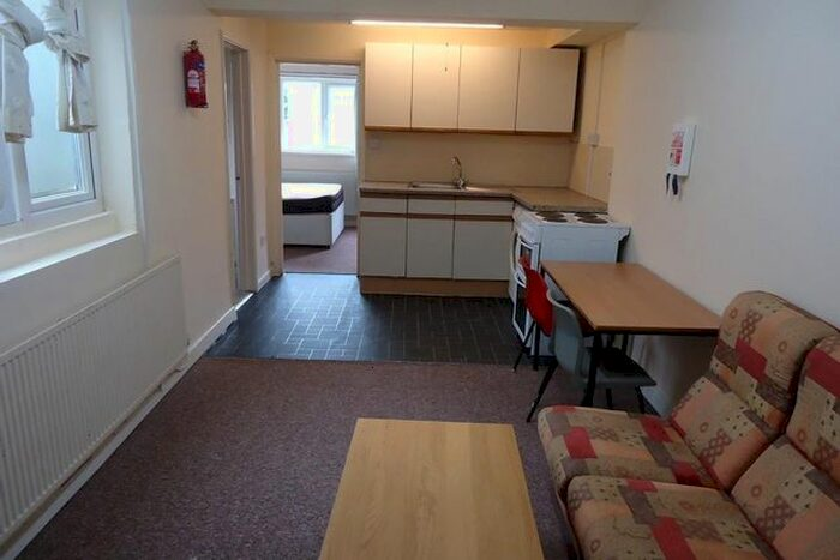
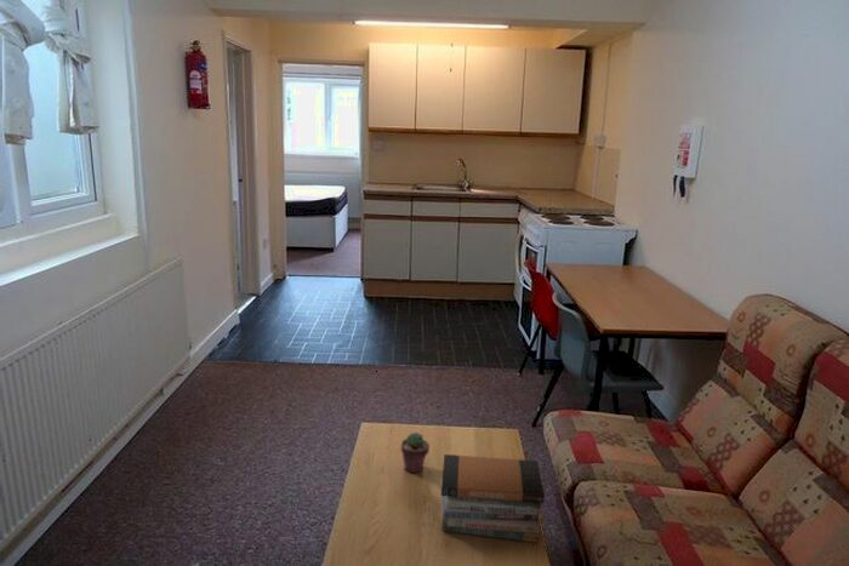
+ book stack [439,453,546,544]
+ potted succulent [400,431,431,474]
